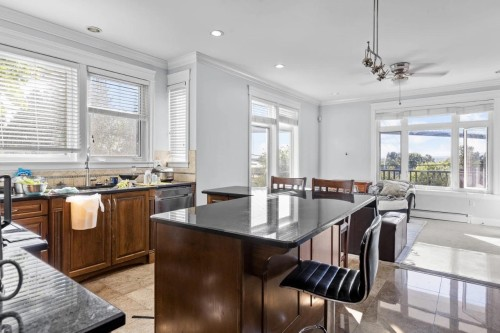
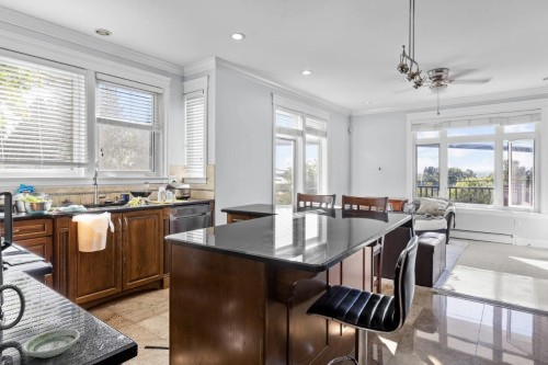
+ saucer [21,328,81,358]
